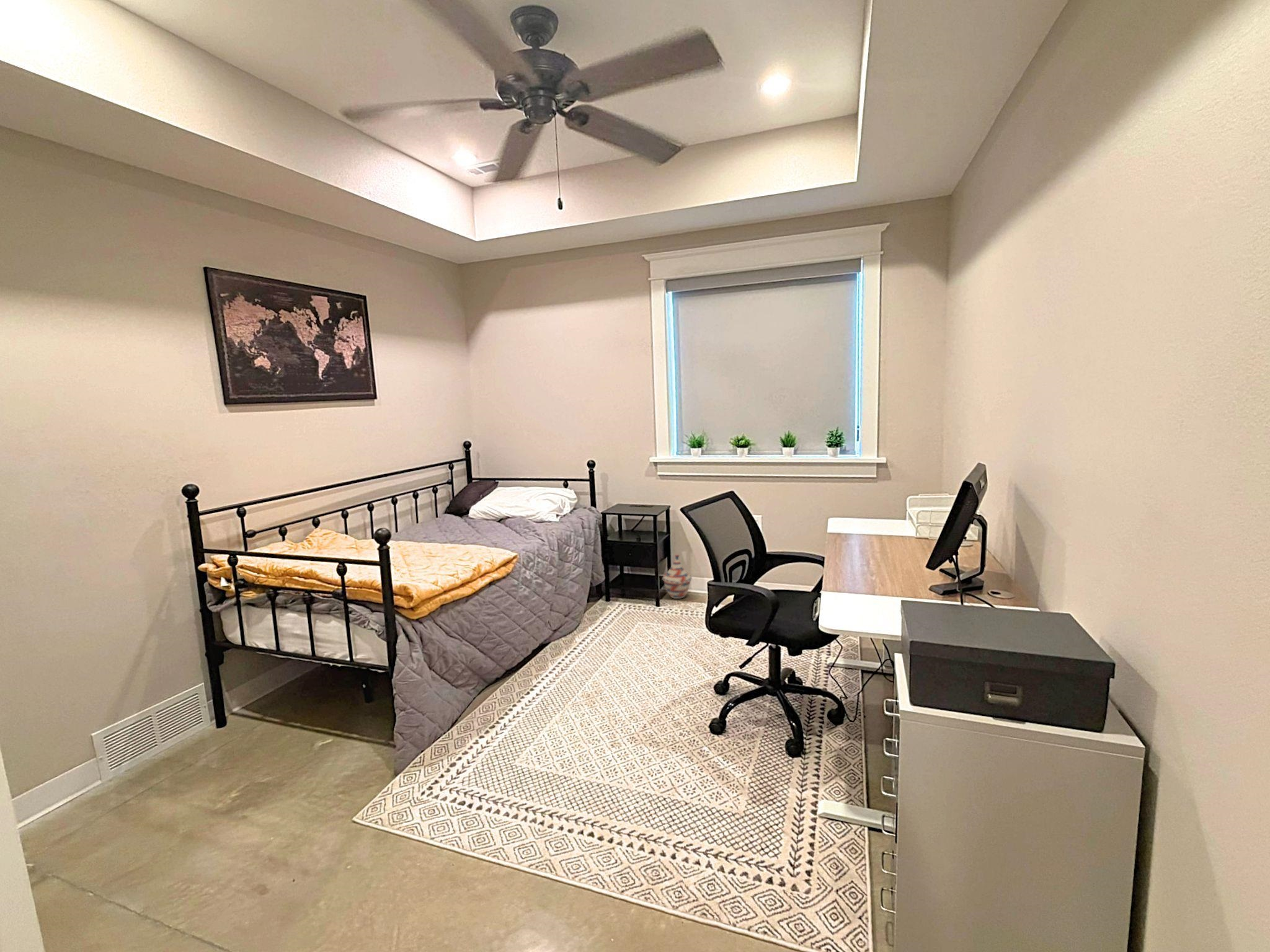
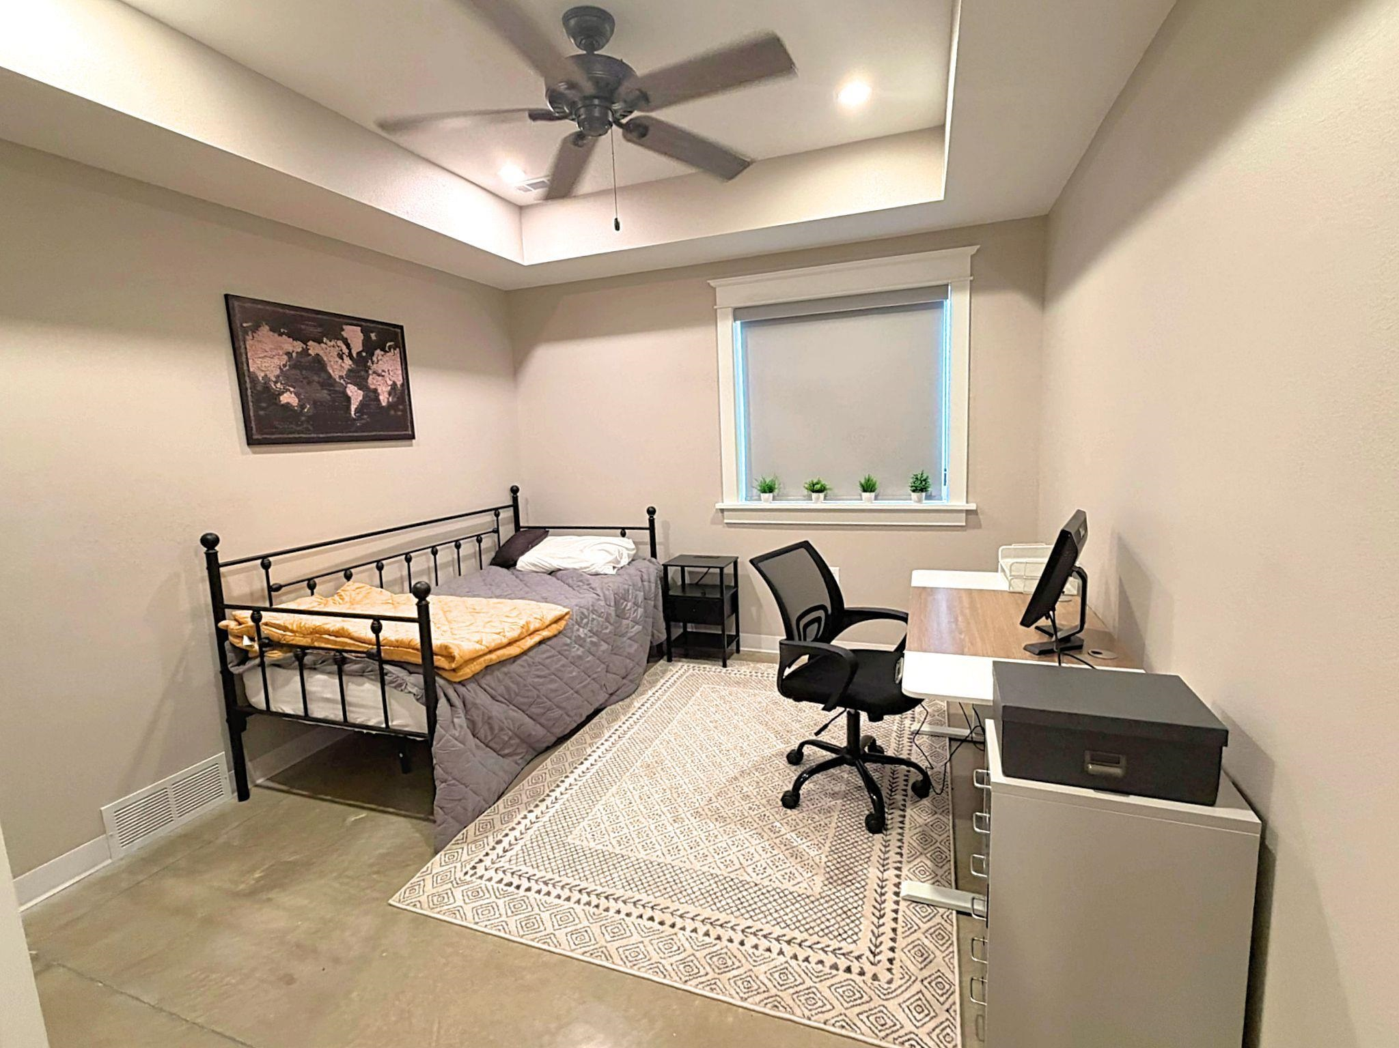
- woven basket [662,554,693,599]
